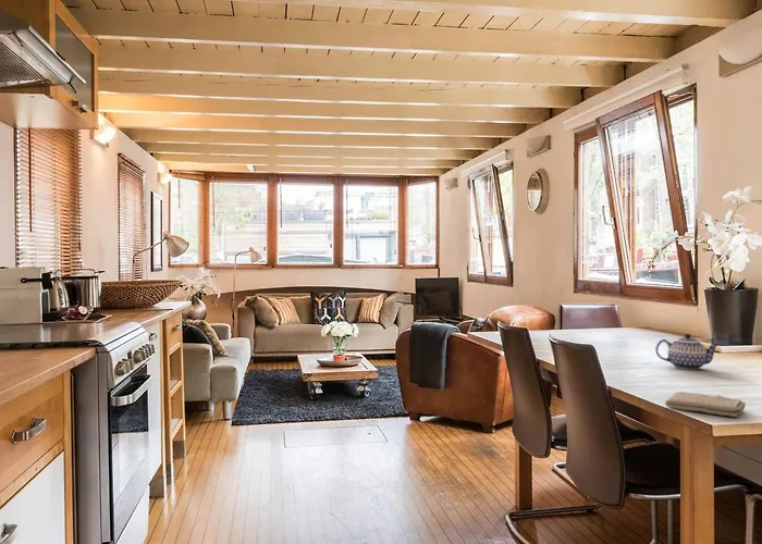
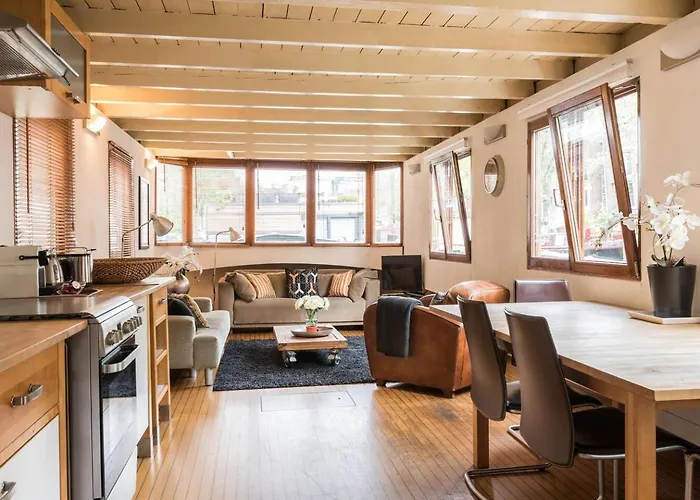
- teapot [654,333,722,371]
- washcloth [664,391,747,418]
